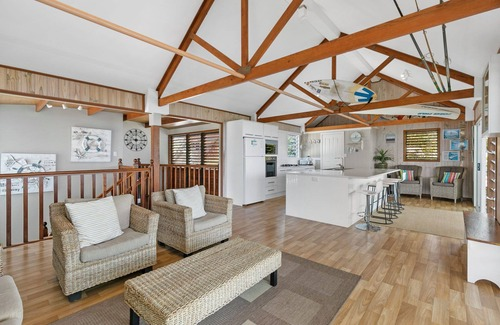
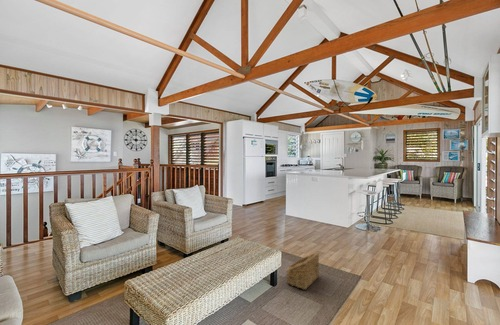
+ basket [285,251,320,291]
